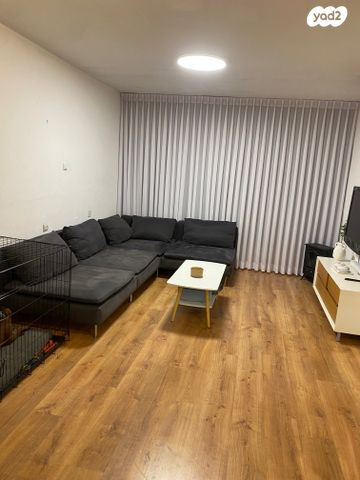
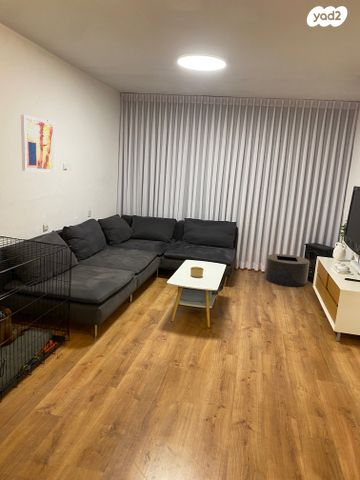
+ wall art [20,114,56,173]
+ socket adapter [264,253,310,287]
